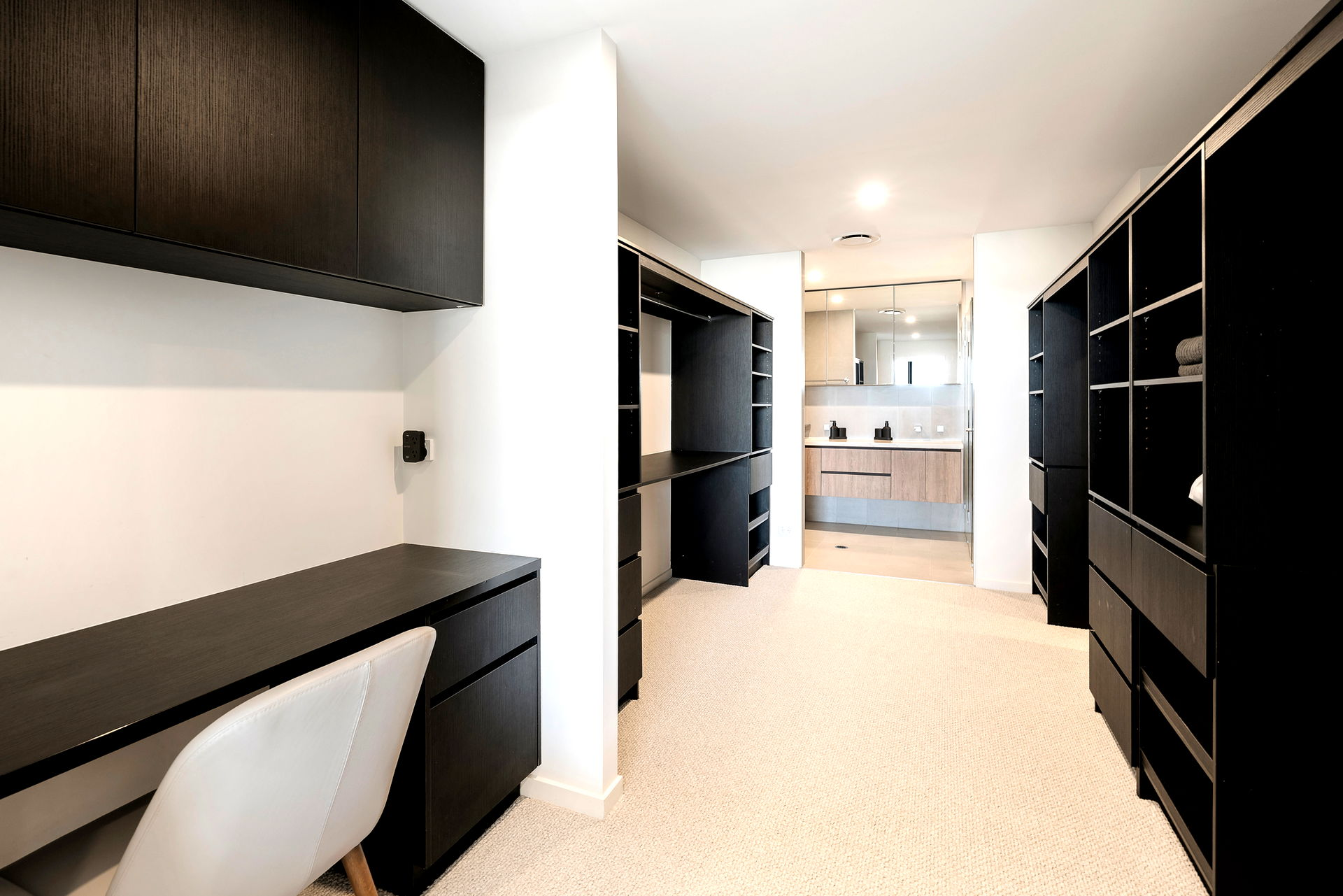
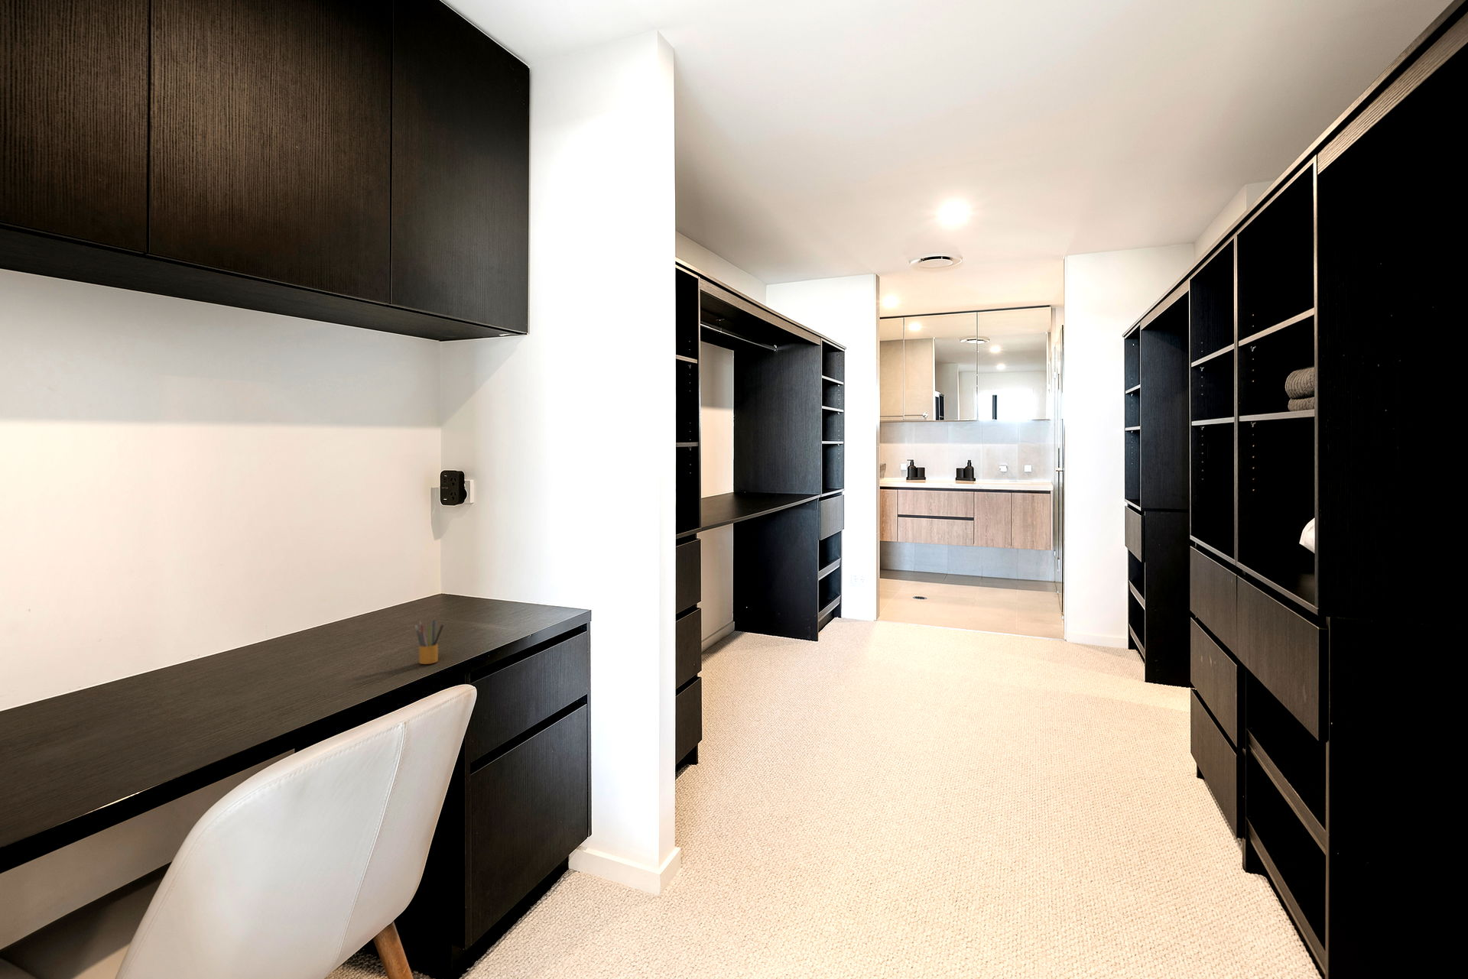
+ pencil box [414,616,445,665]
